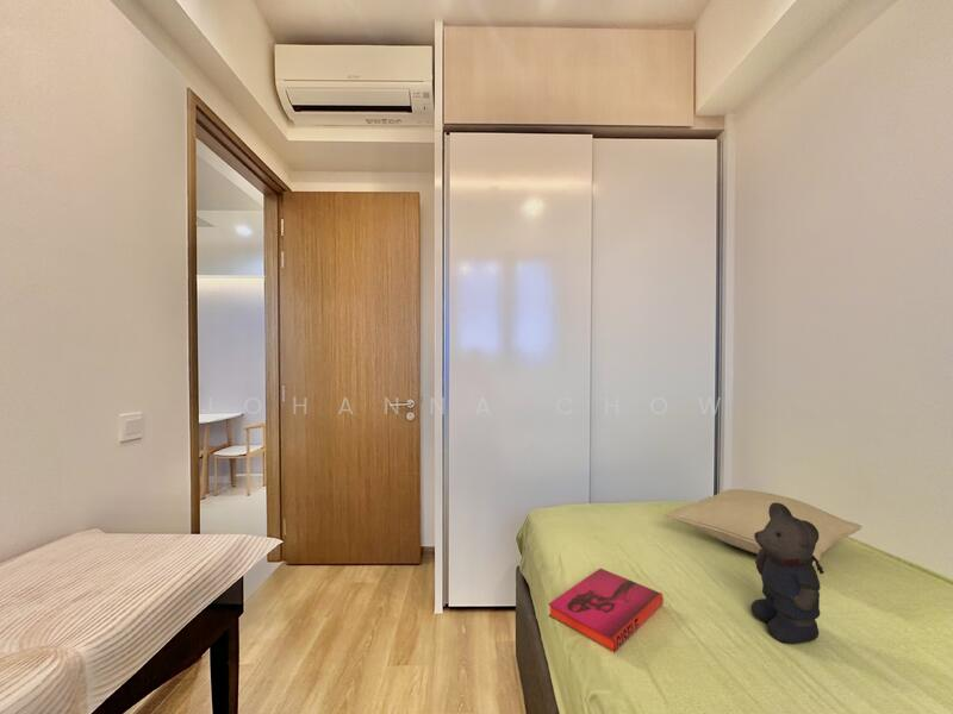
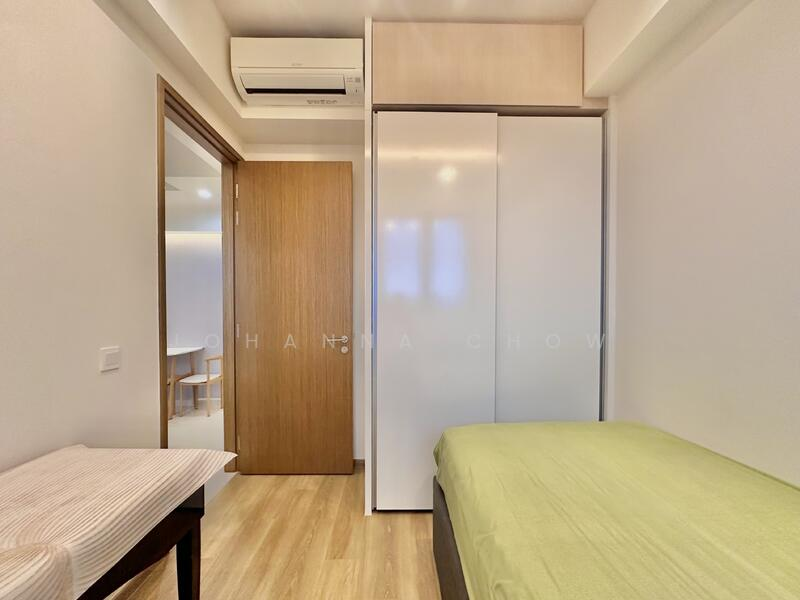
- pillow [664,488,862,566]
- hardback book [547,568,665,653]
- bear [750,502,826,645]
